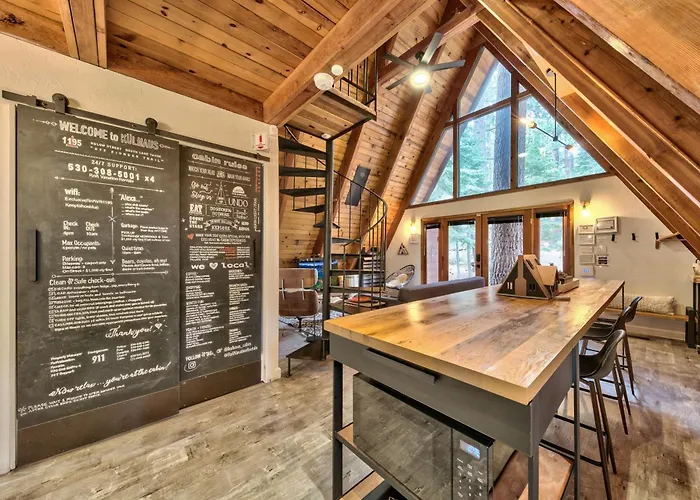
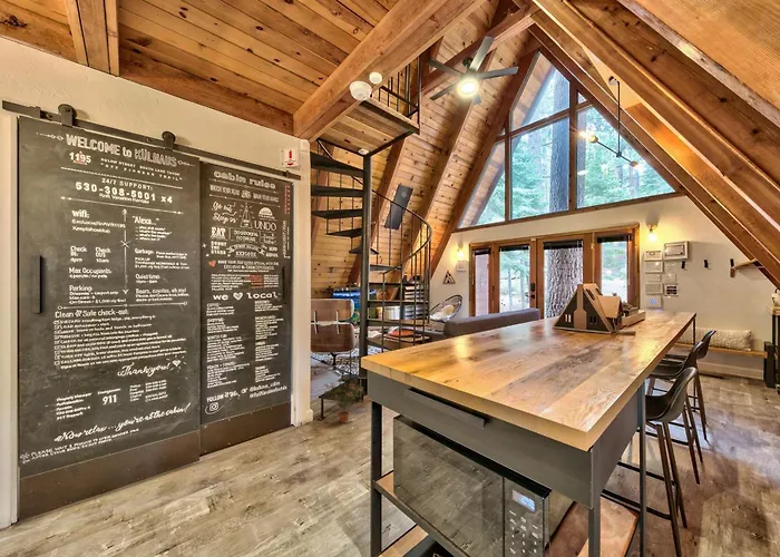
+ potted plant [323,375,364,424]
